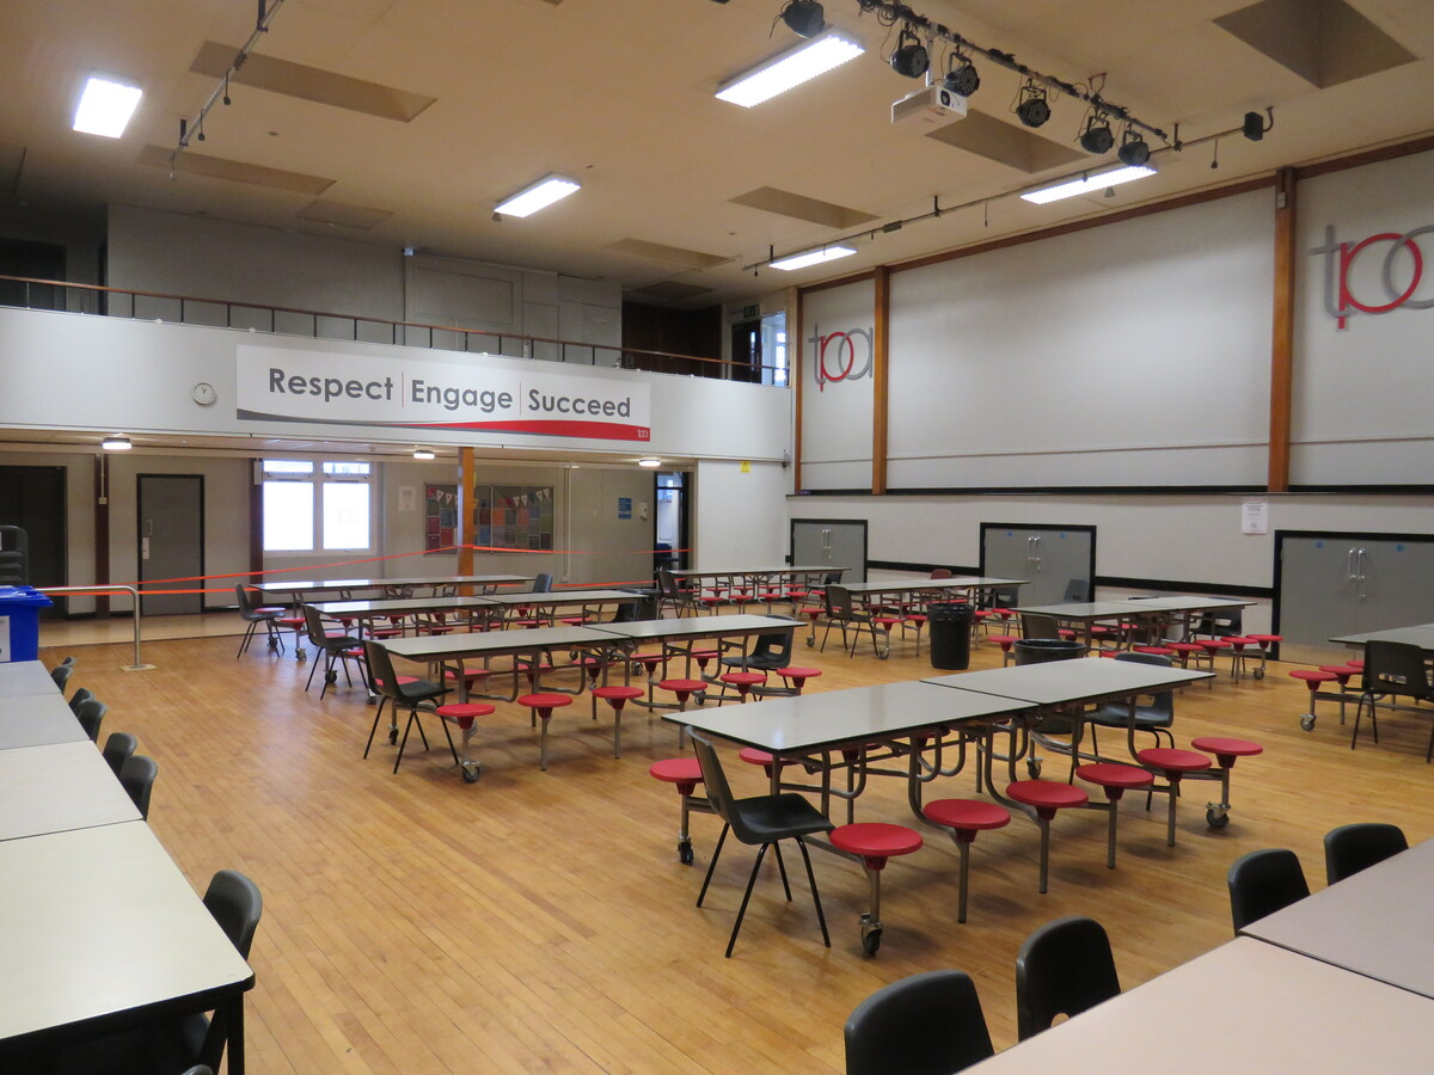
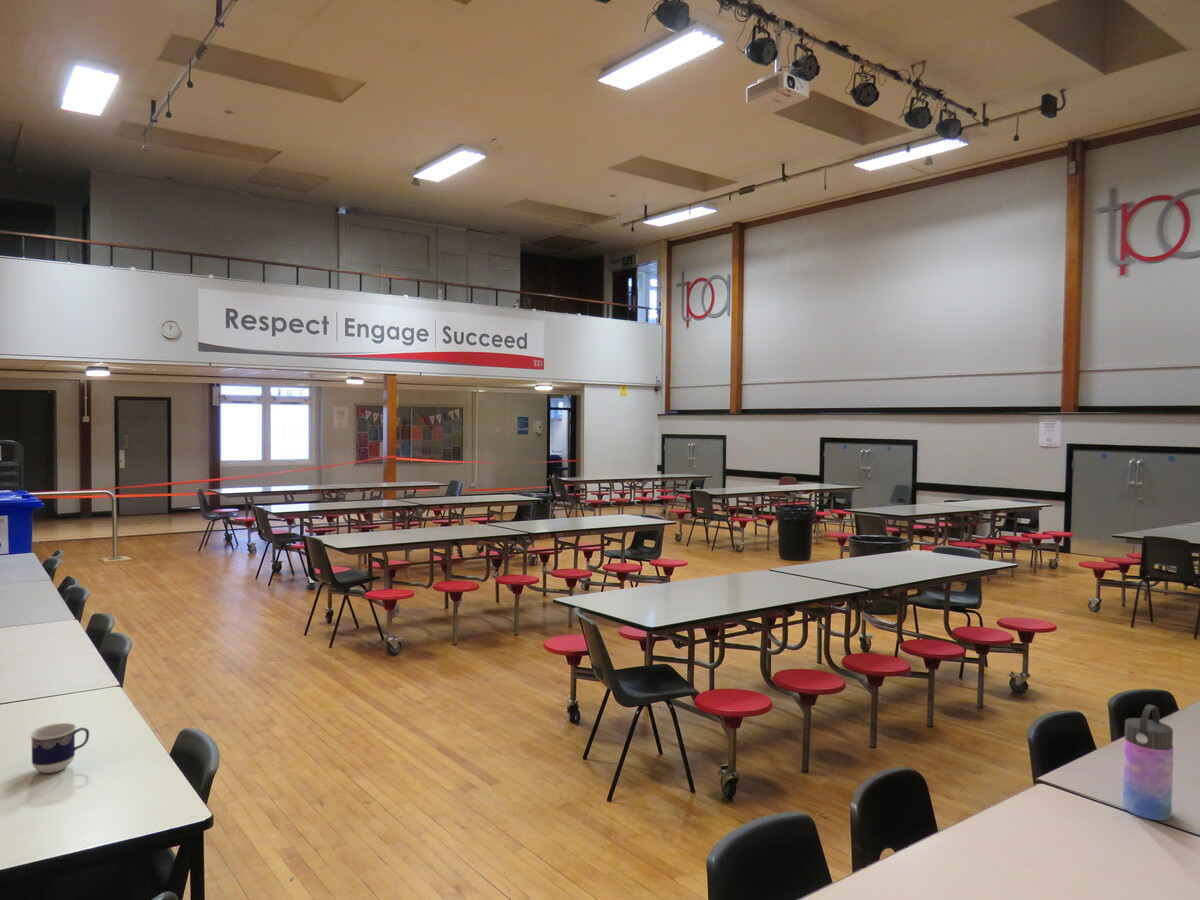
+ water bottle [1122,704,1175,822]
+ cup [29,722,90,774]
